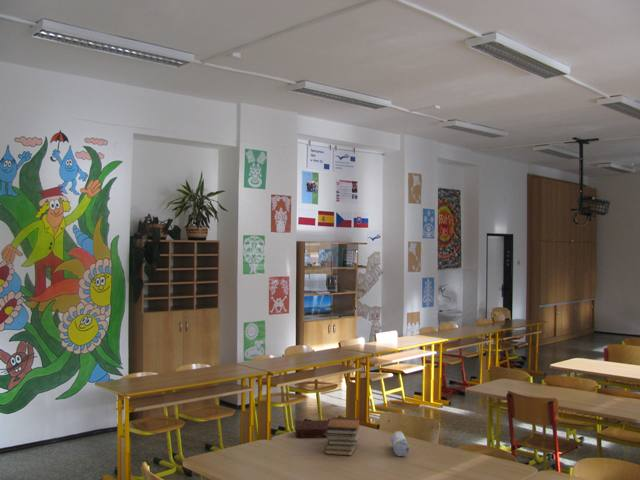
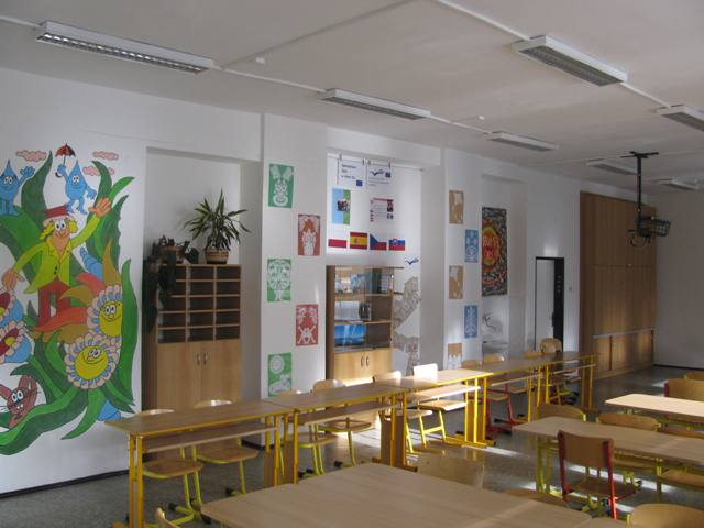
- book stack [323,417,361,457]
- pencil case [390,430,410,457]
- book [294,419,330,438]
